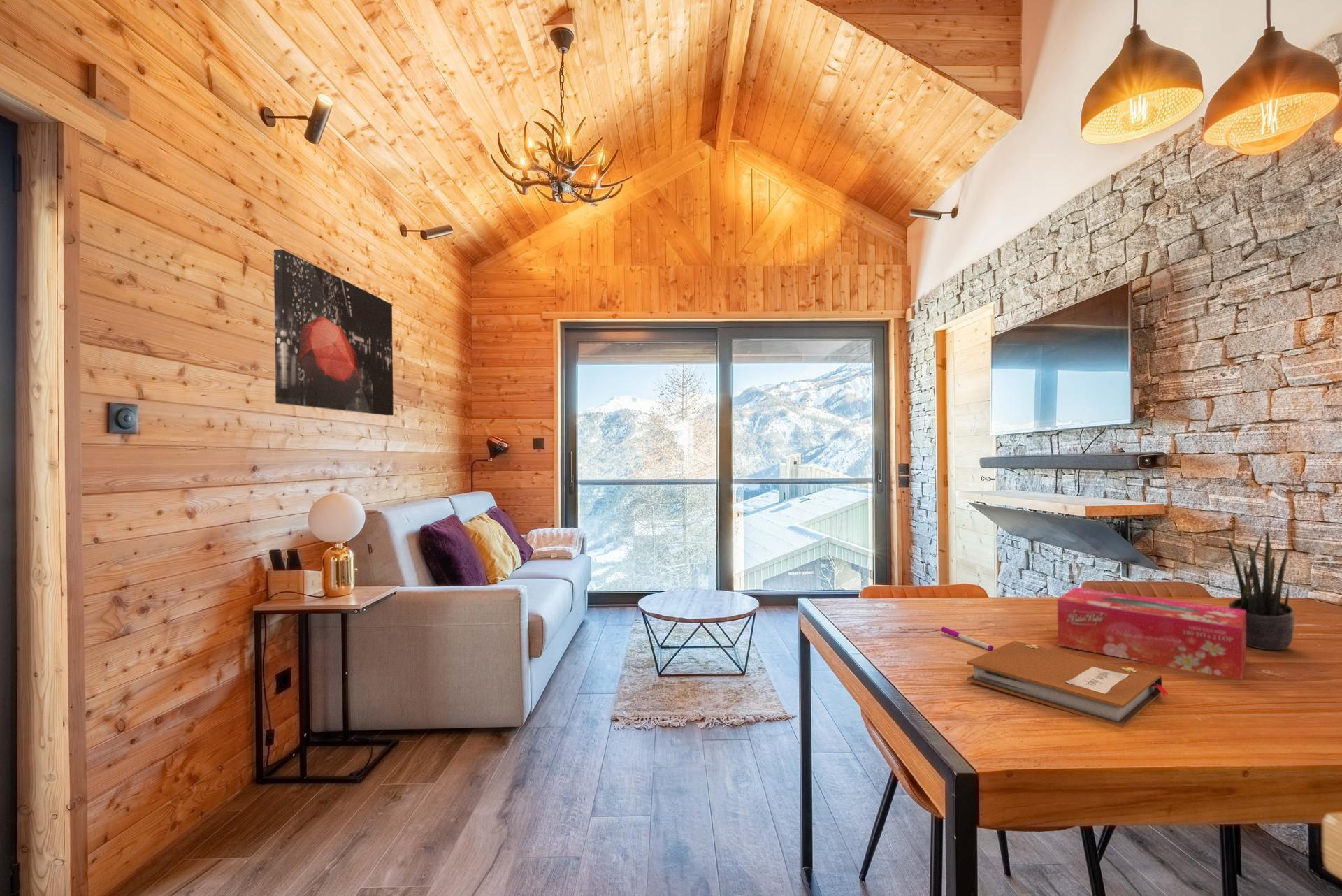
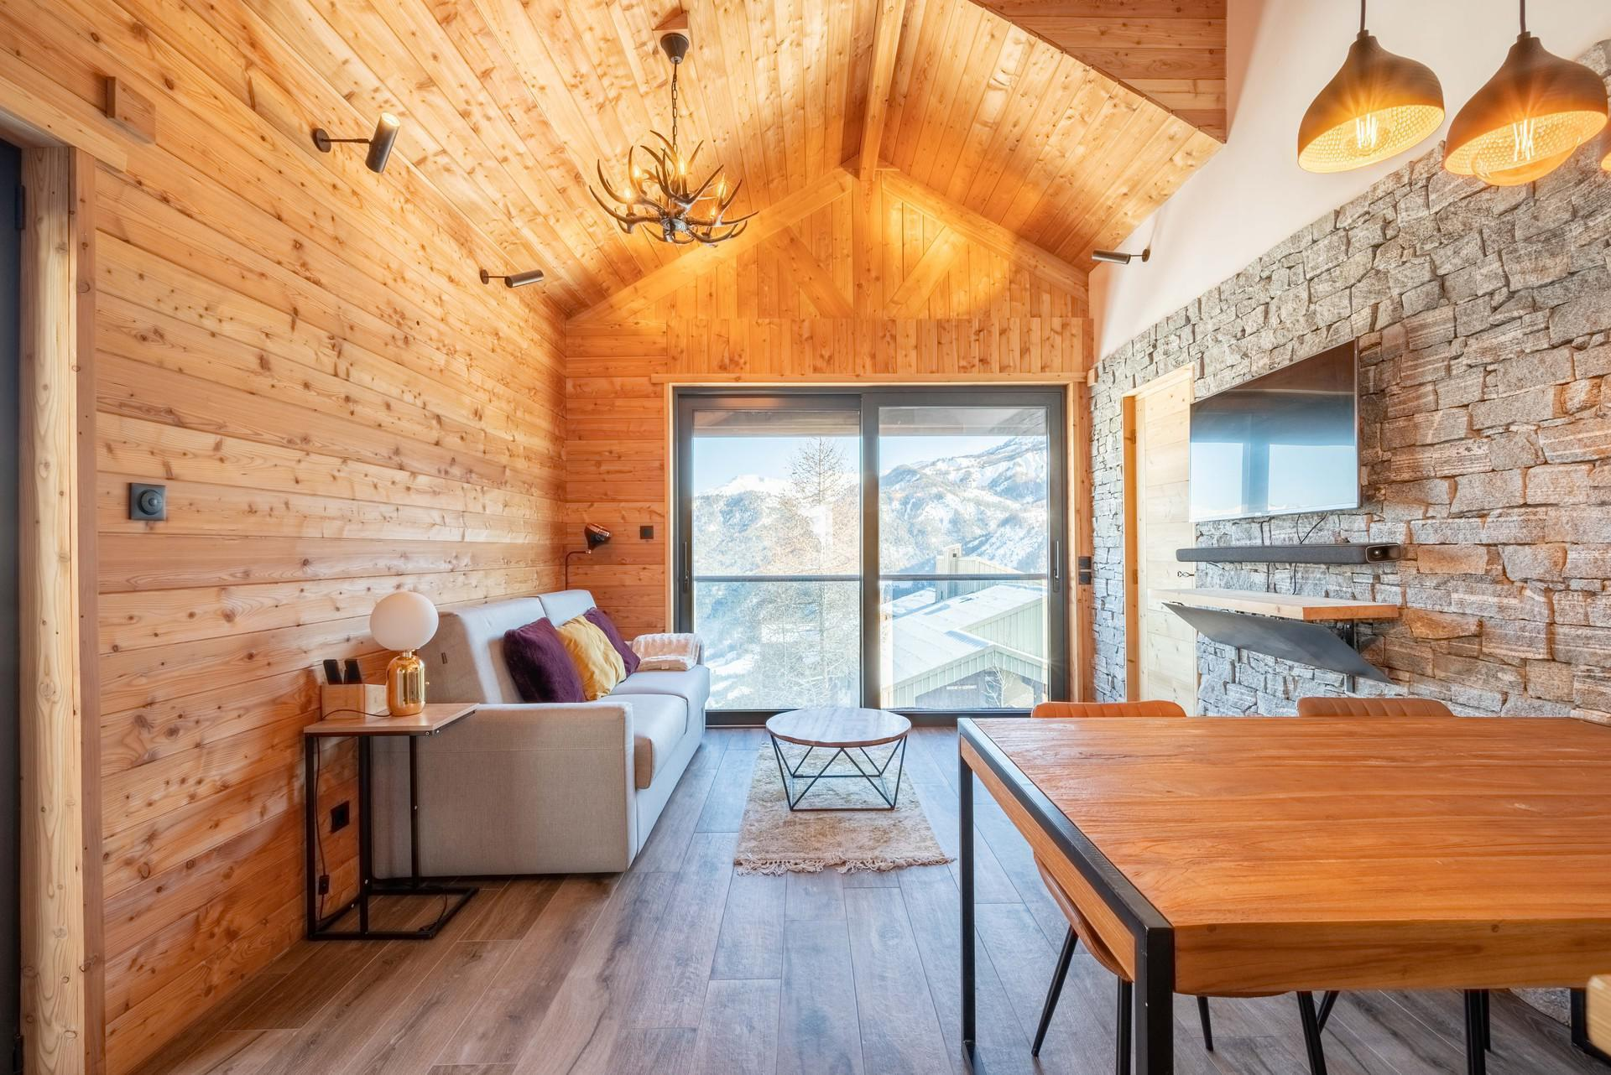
- tissue box [1057,586,1247,681]
- potted plant [1226,530,1295,651]
- pen [941,626,994,651]
- notebook [966,640,1169,728]
- wall art [273,249,394,416]
